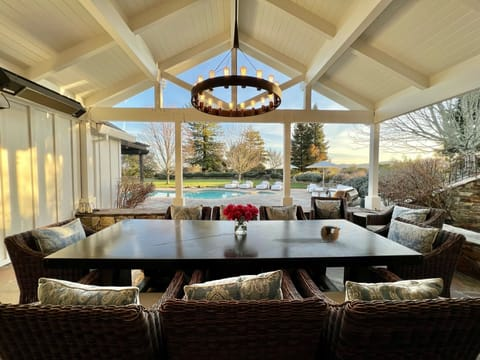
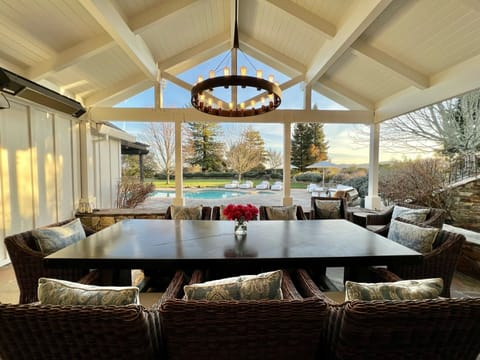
- teapot [320,225,341,243]
